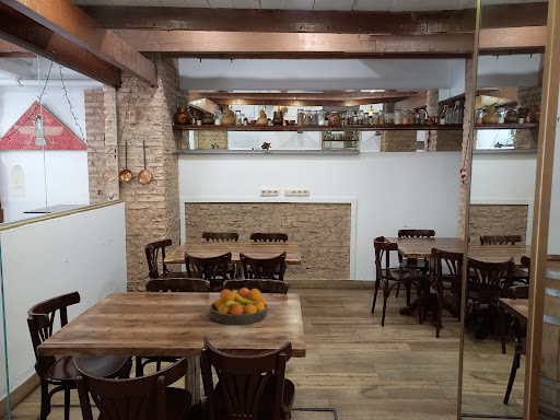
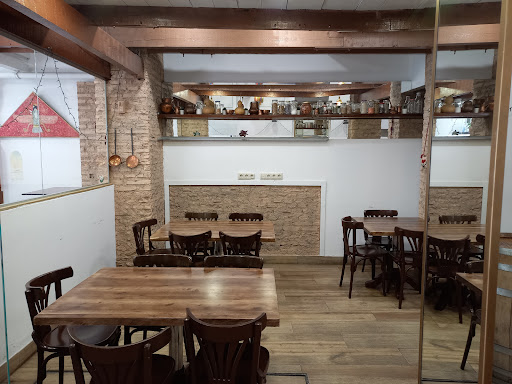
- fruit bowl [209,287,269,326]
